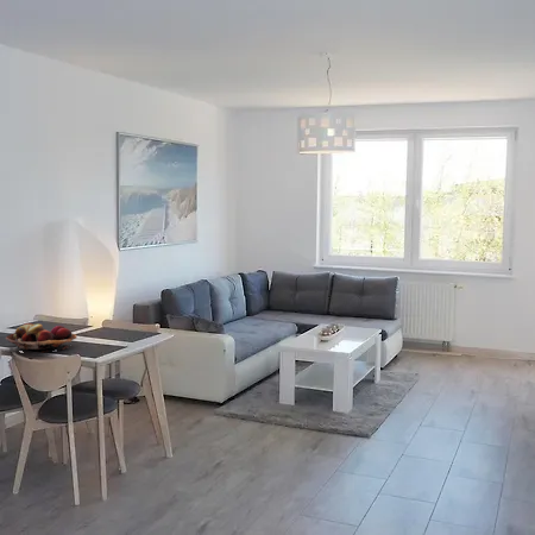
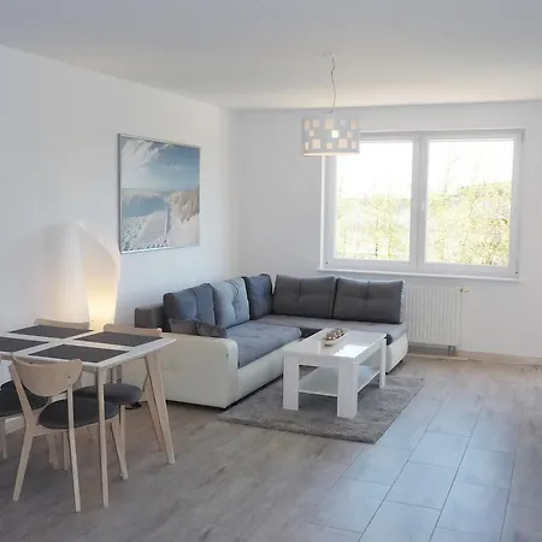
- fruit basket [5,322,77,354]
